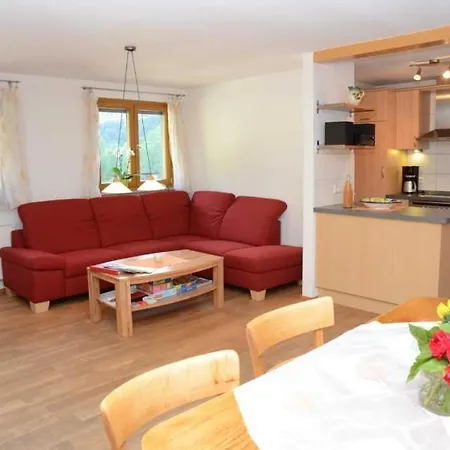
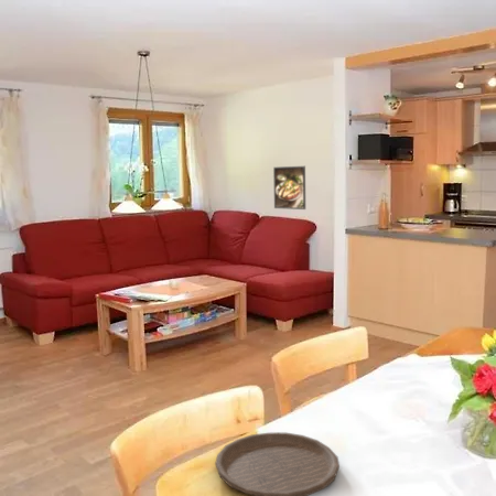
+ plate [214,432,341,496]
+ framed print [272,165,306,211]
